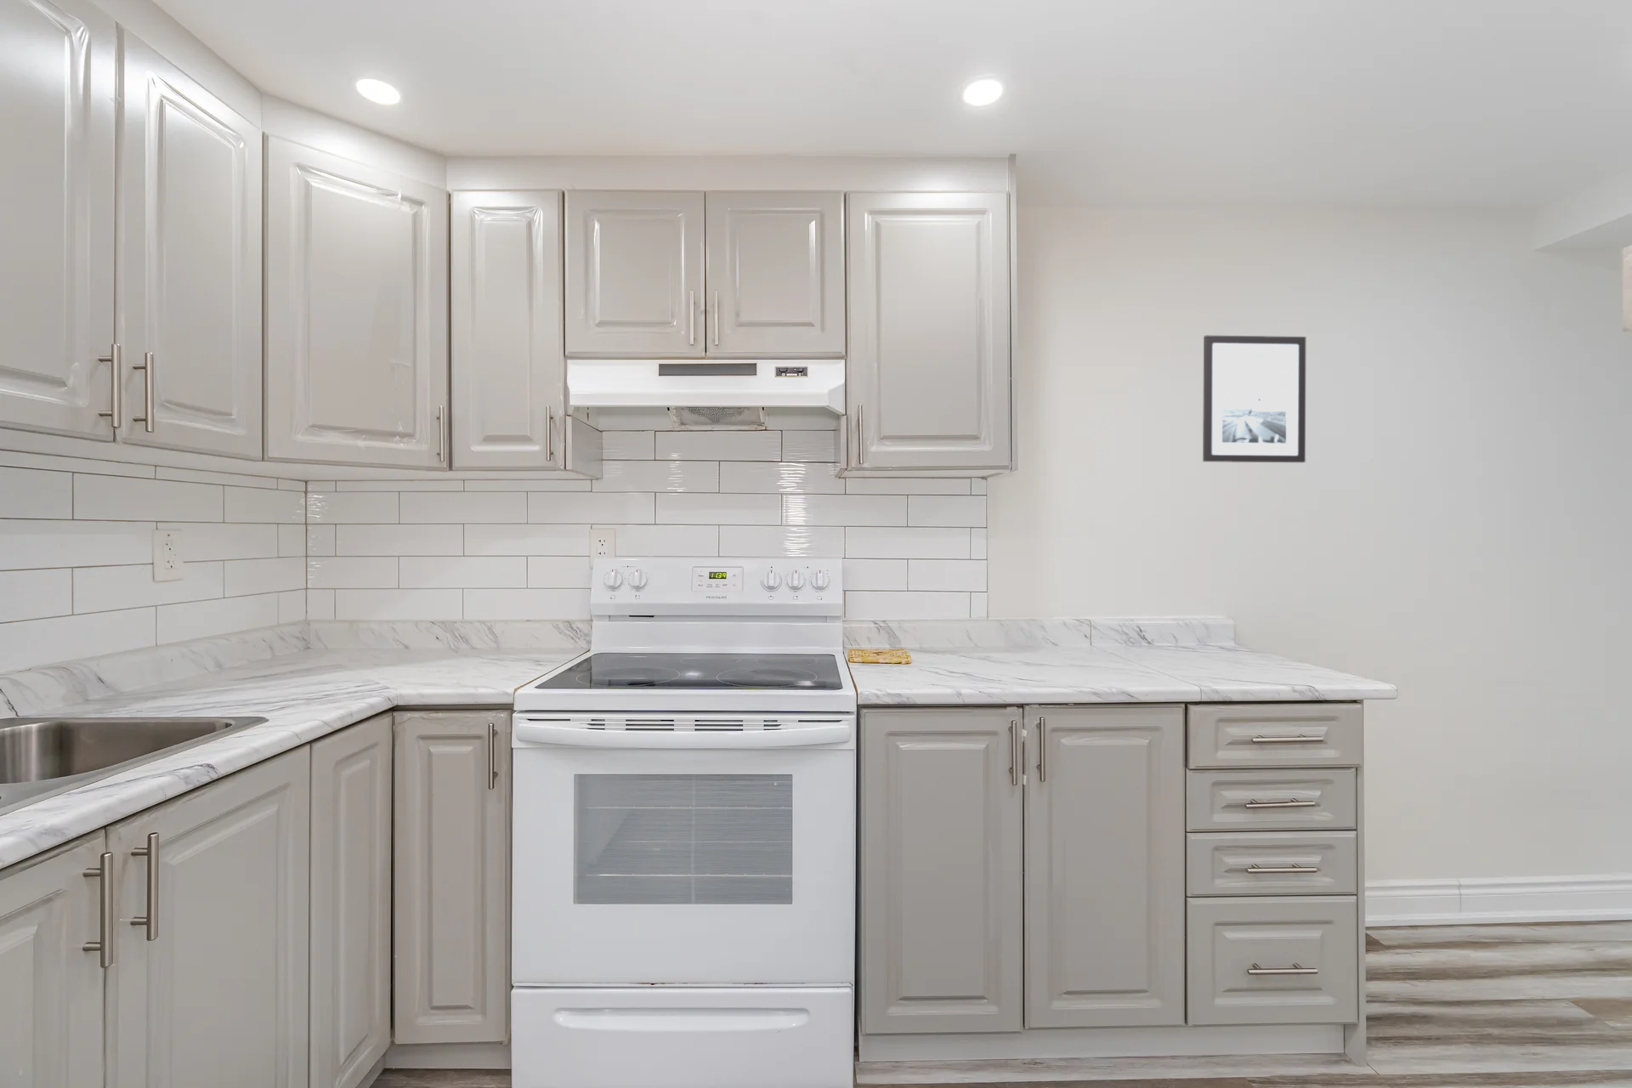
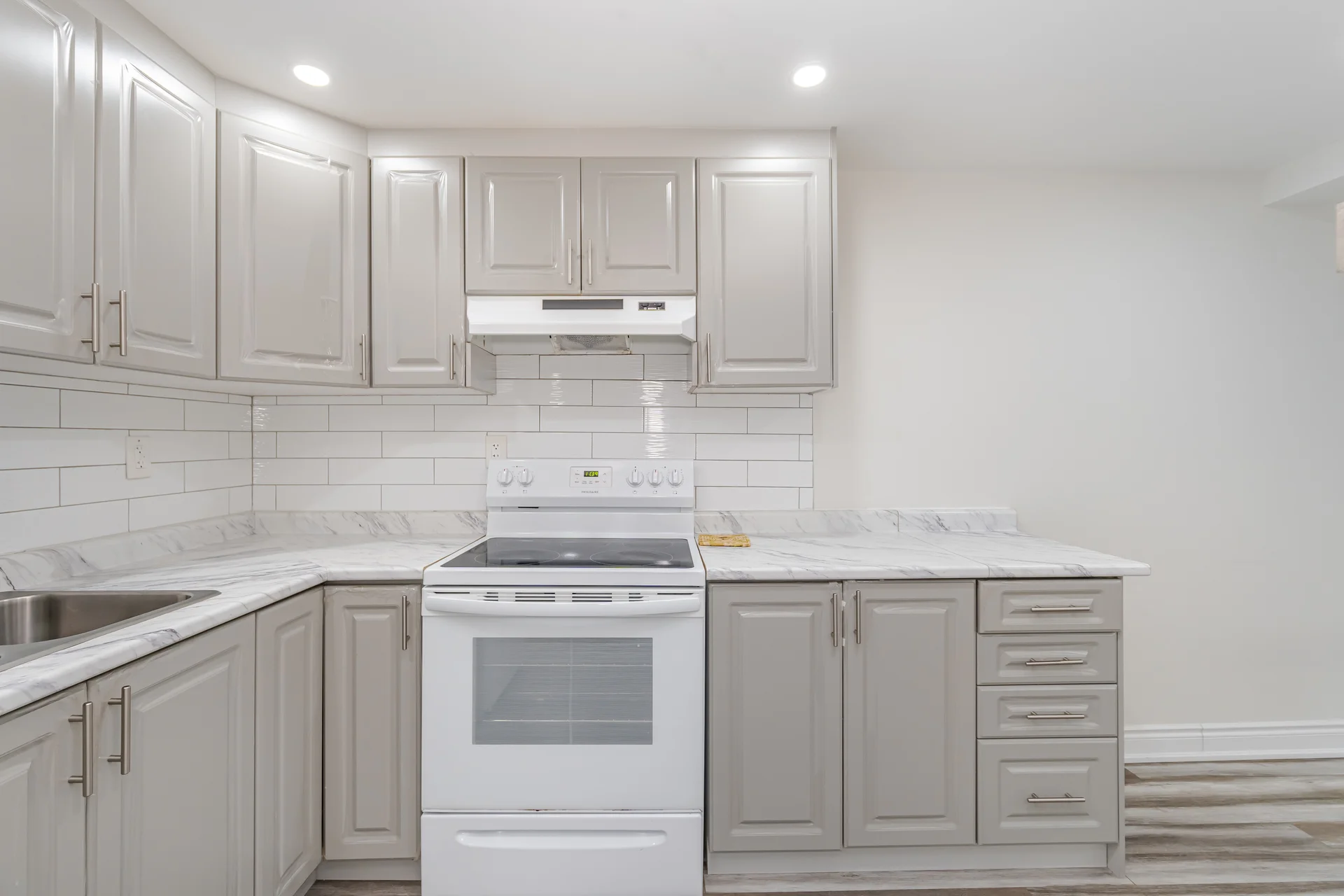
- wall art [1202,335,1307,463]
